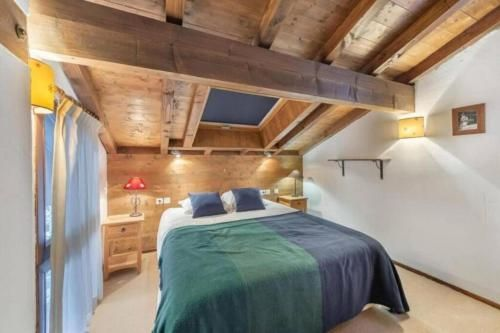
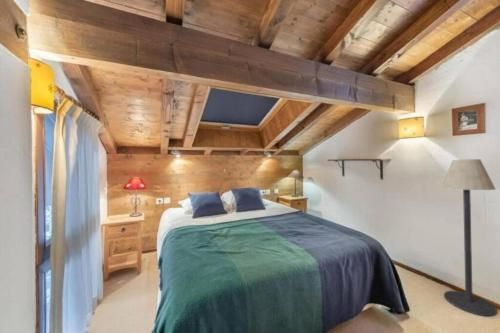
+ floor lamp [440,158,498,317]
